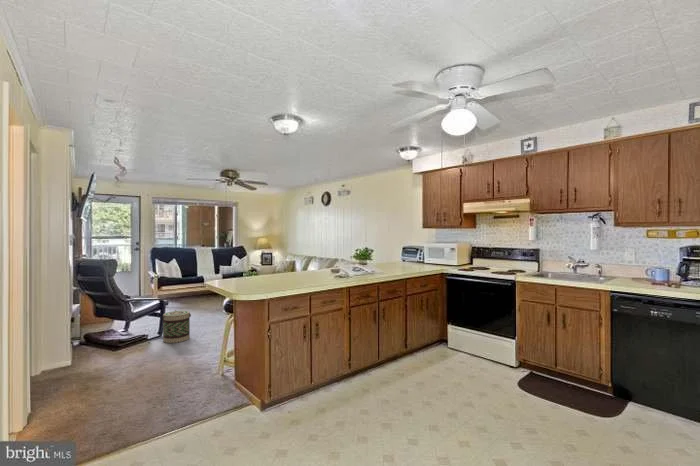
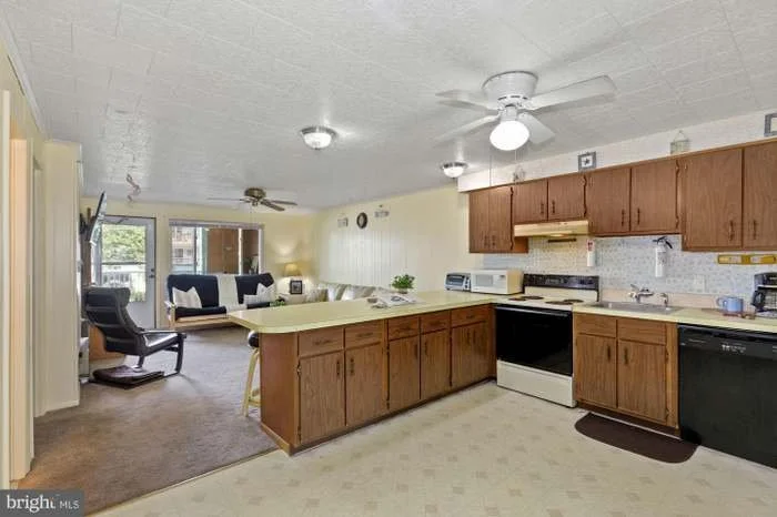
- basket [161,309,192,344]
